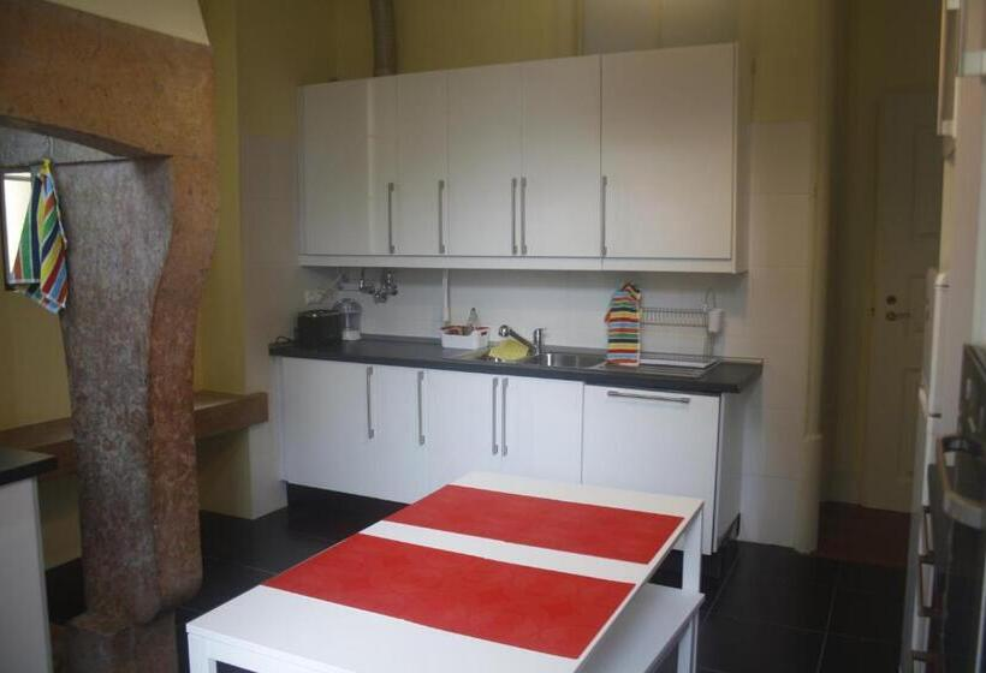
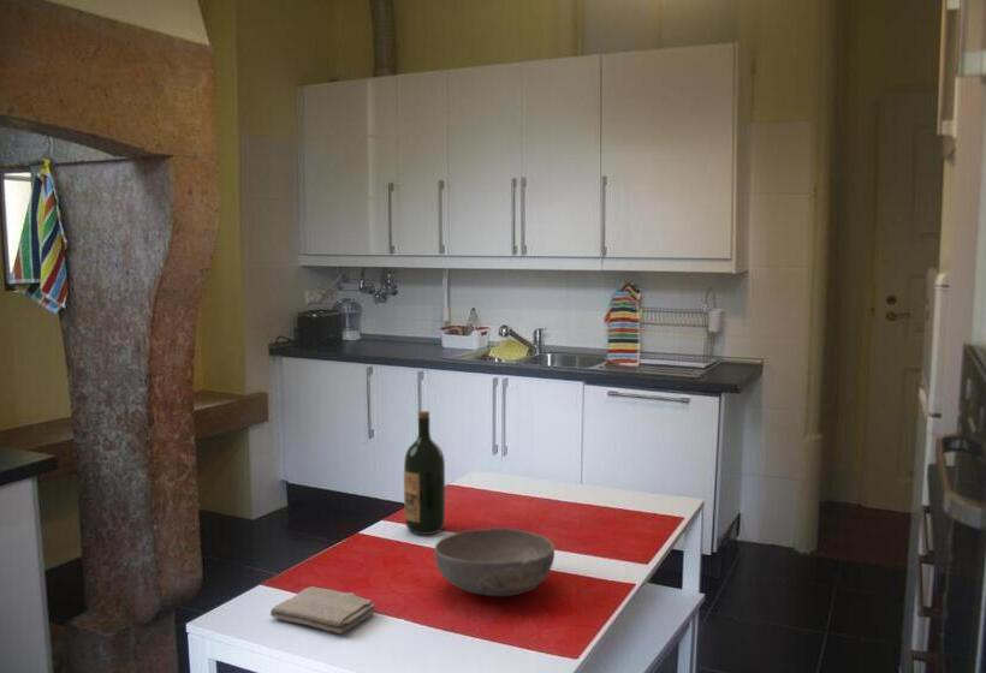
+ bowl [433,526,556,597]
+ washcloth [269,585,378,635]
+ wine bottle [403,410,446,536]
